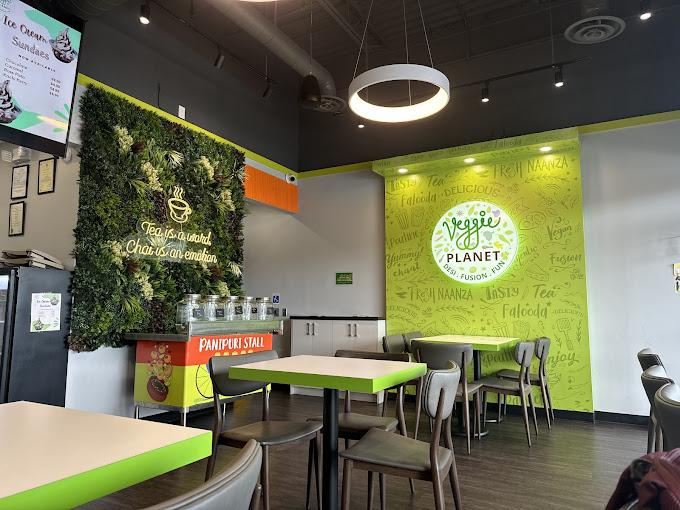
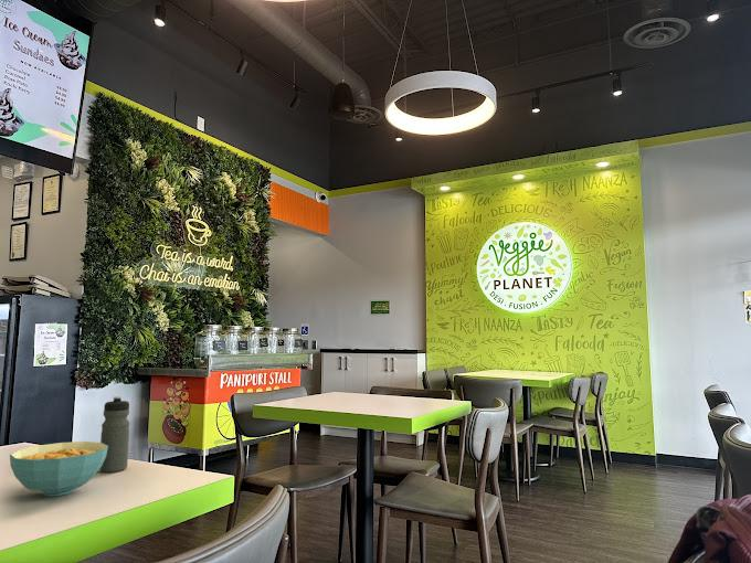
+ cereal bowl [9,440,108,498]
+ water bottle [98,395,130,474]
